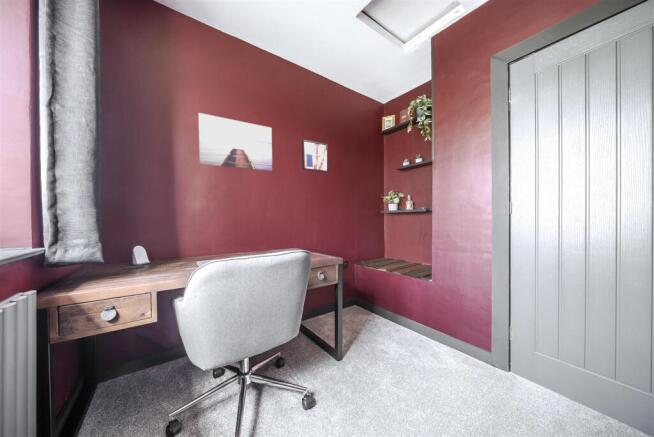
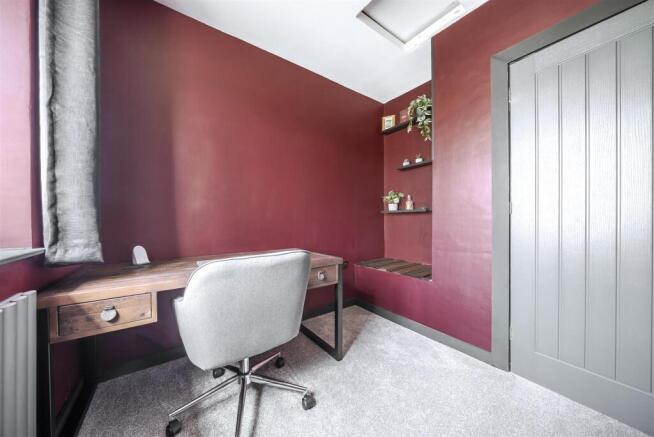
- wall art [301,139,329,173]
- wall art [197,112,273,172]
